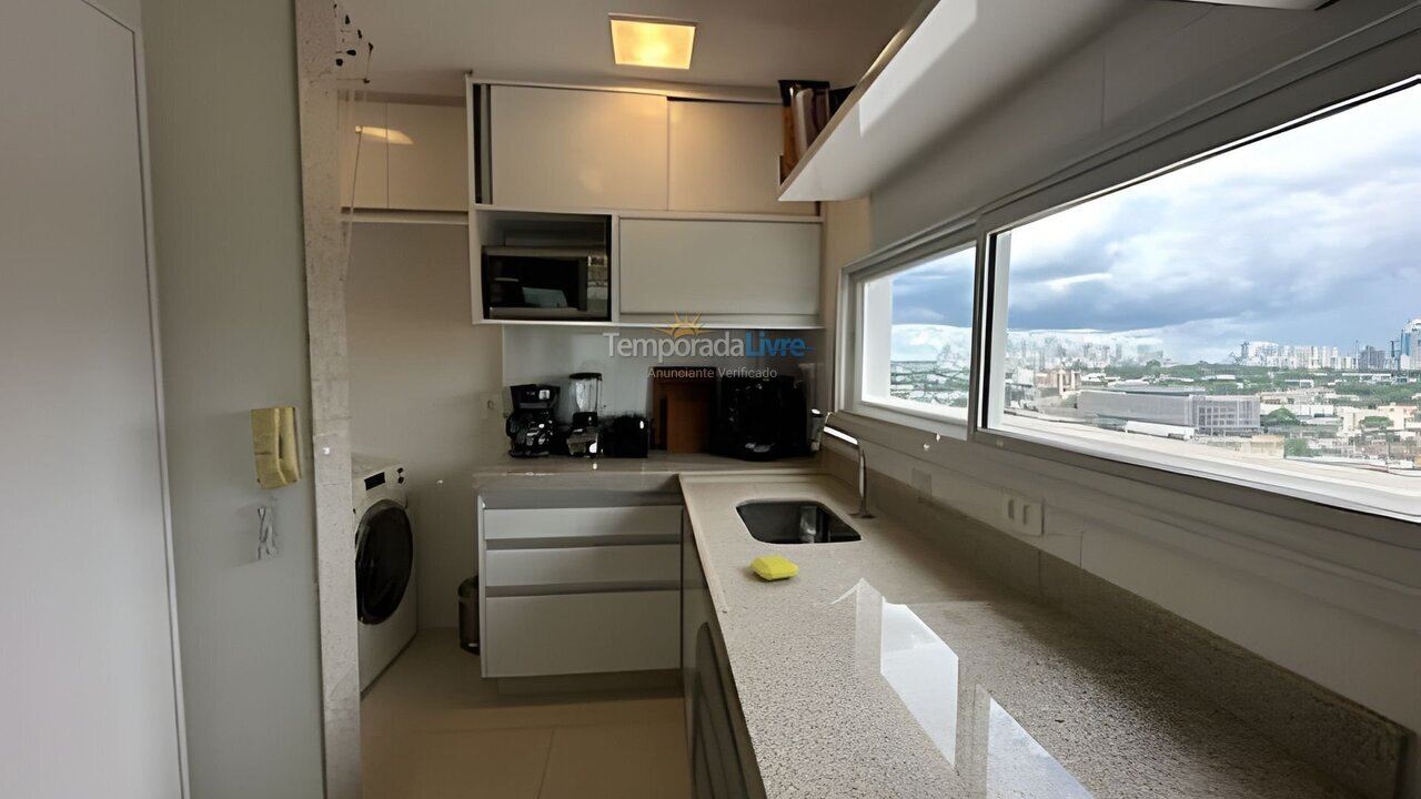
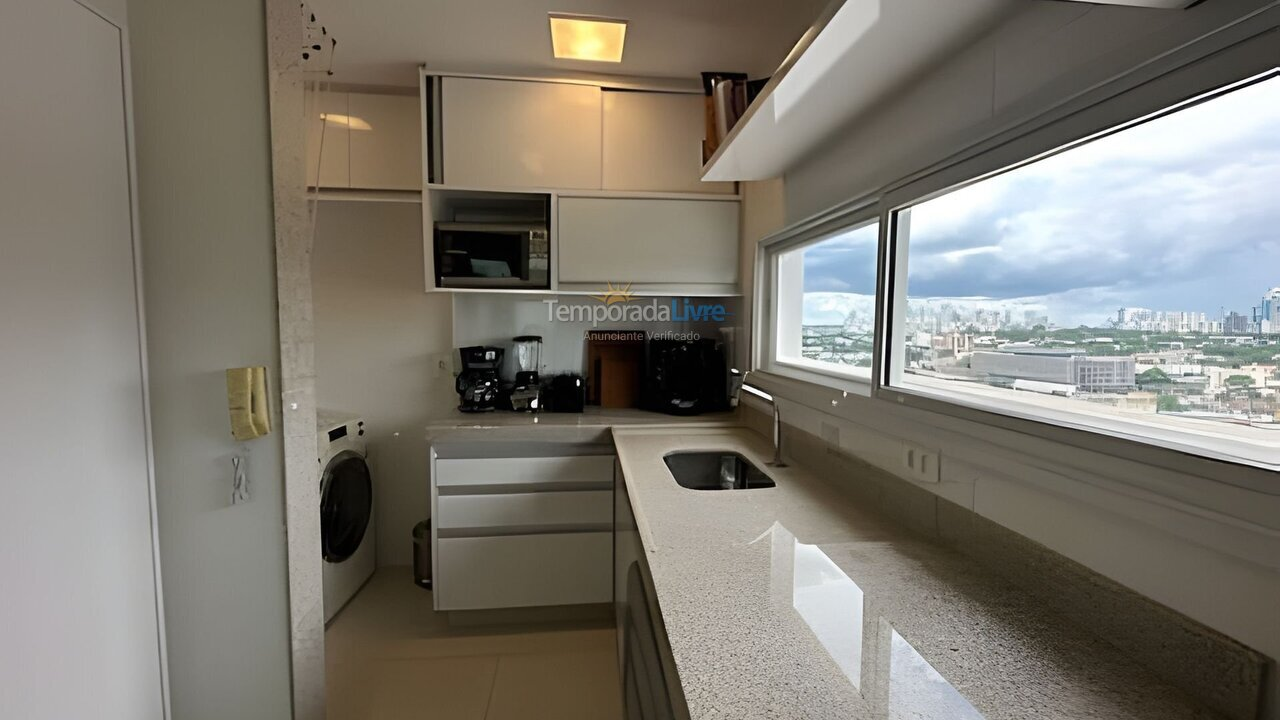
- soap bar [749,554,799,581]
